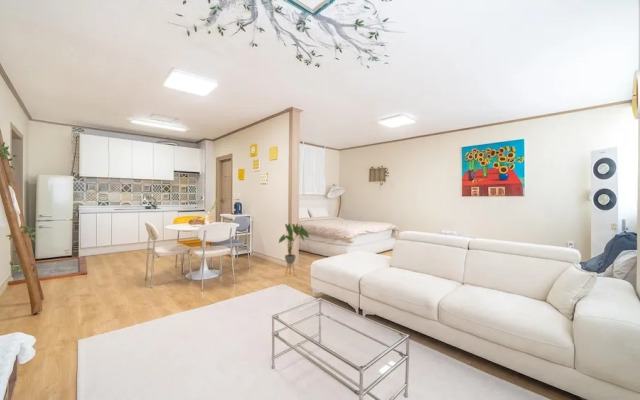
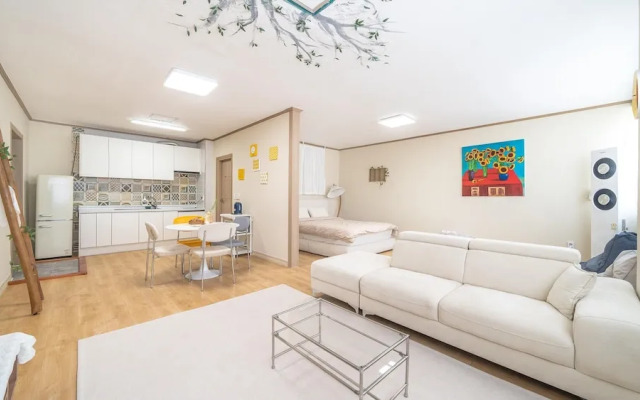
- house plant [278,223,310,277]
